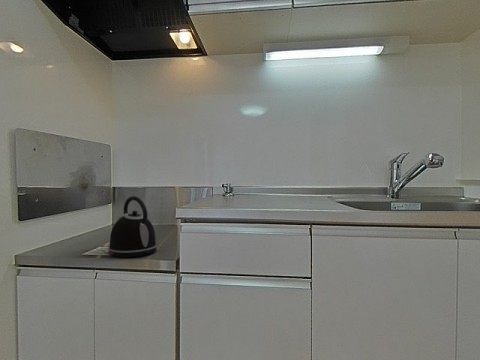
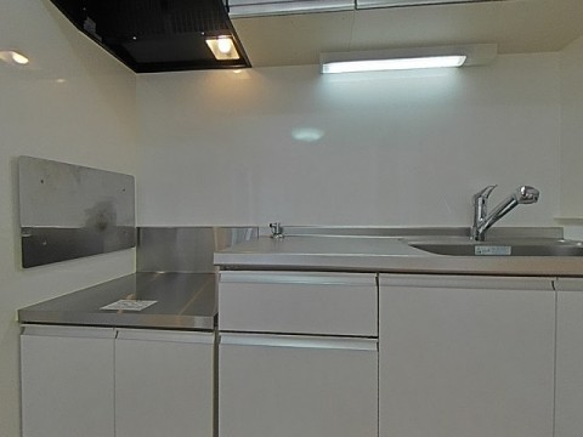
- kettle [107,195,158,258]
